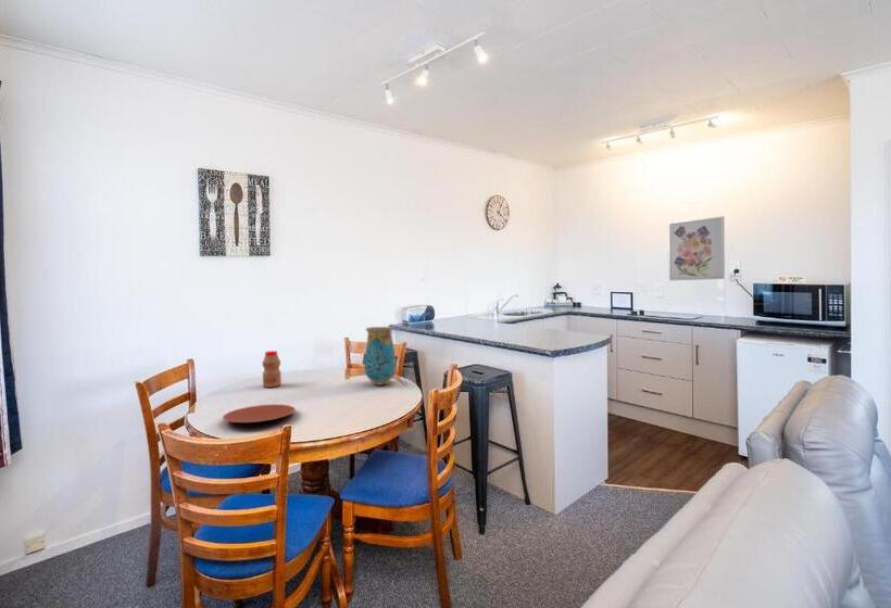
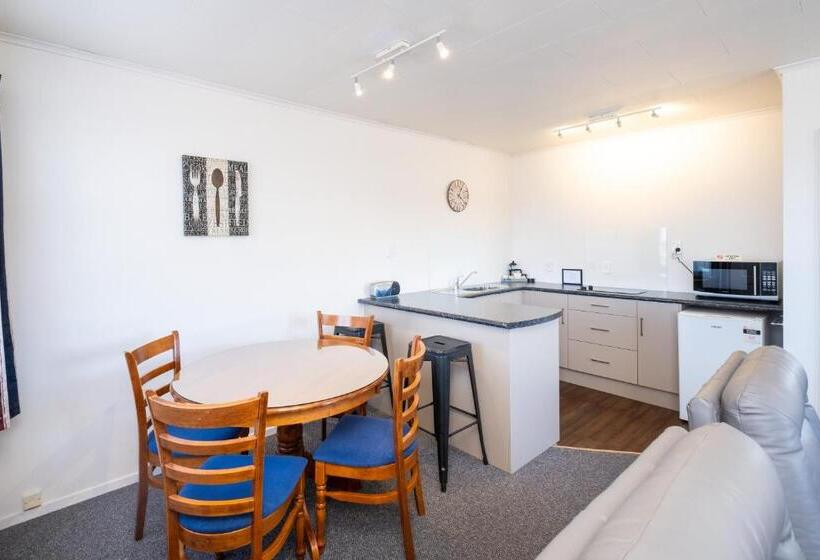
- vase [363,326,398,387]
- bottle [262,350,283,389]
- wall art [667,215,726,282]
- plate [222,404,297,423]
